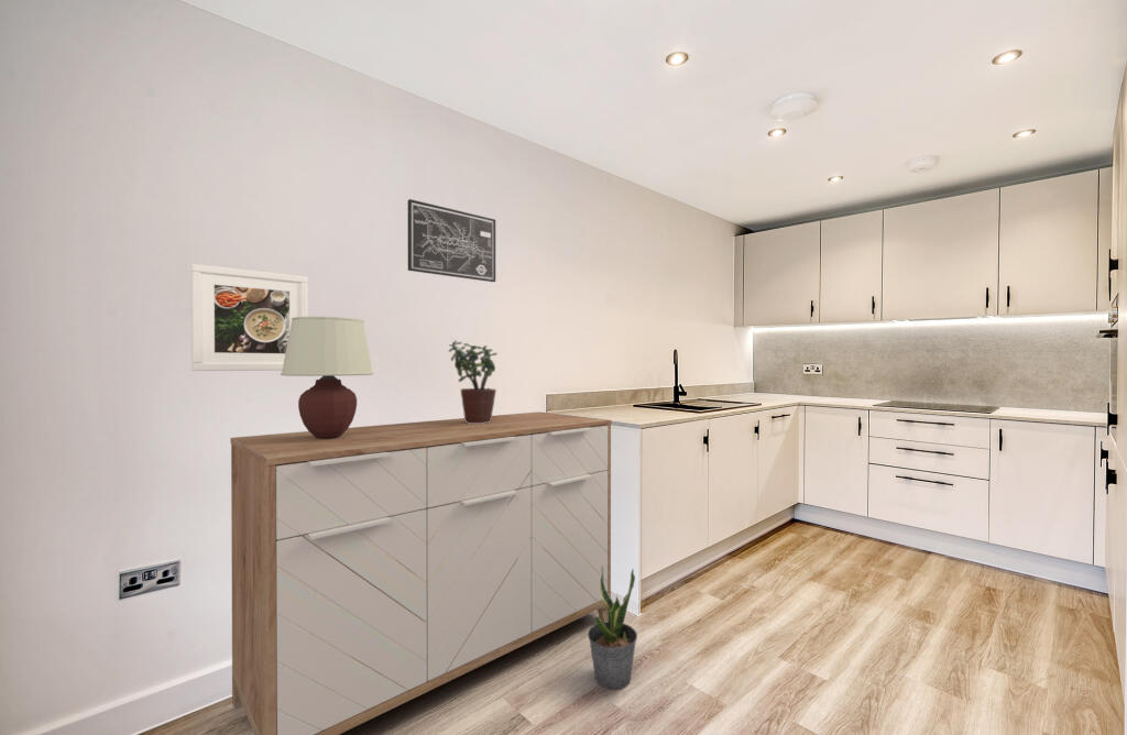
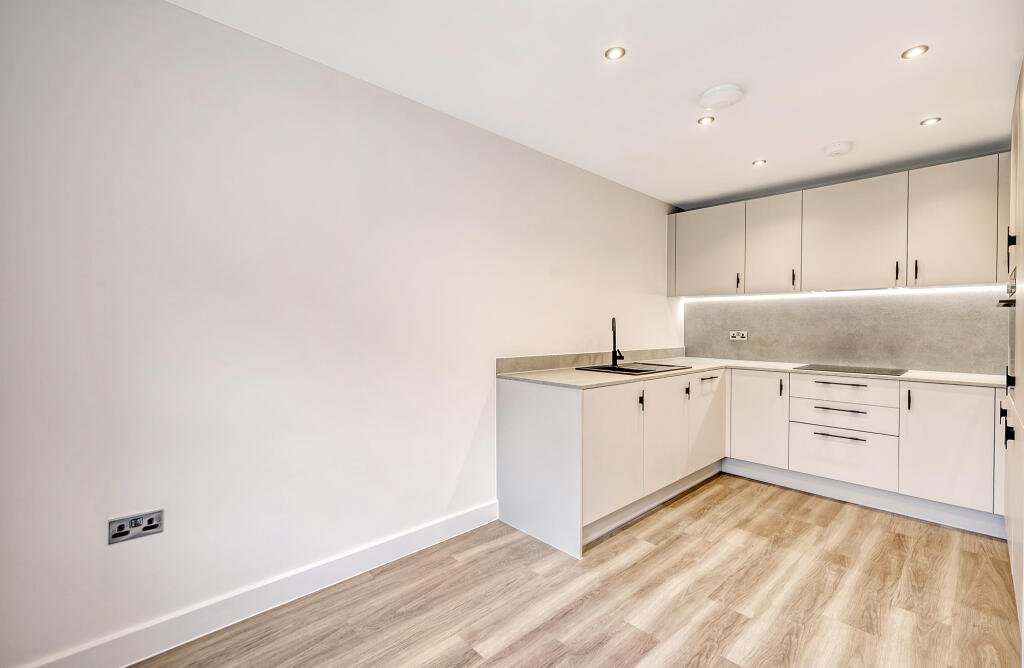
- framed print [190,263,309,372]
- sideboard [229,410,613,735]
- potted plant [587,566,638,691]
- potted plant [448,339,499,424]
- table lamp [280,315,374,439]
- wall art [407,198,496,283]
